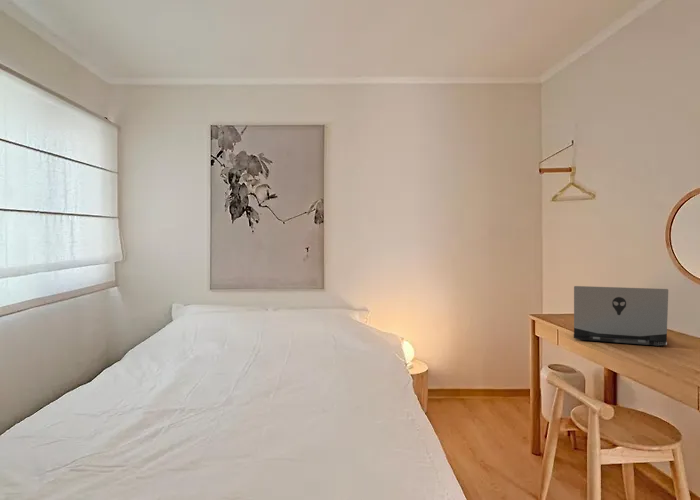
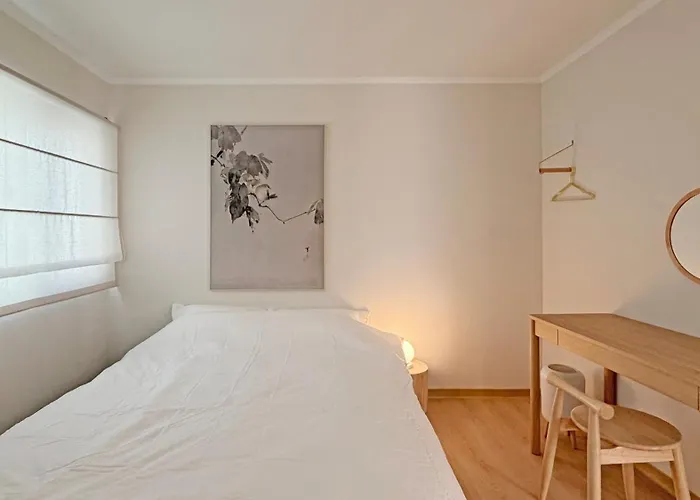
- laptop computer [573,285,669,346]
